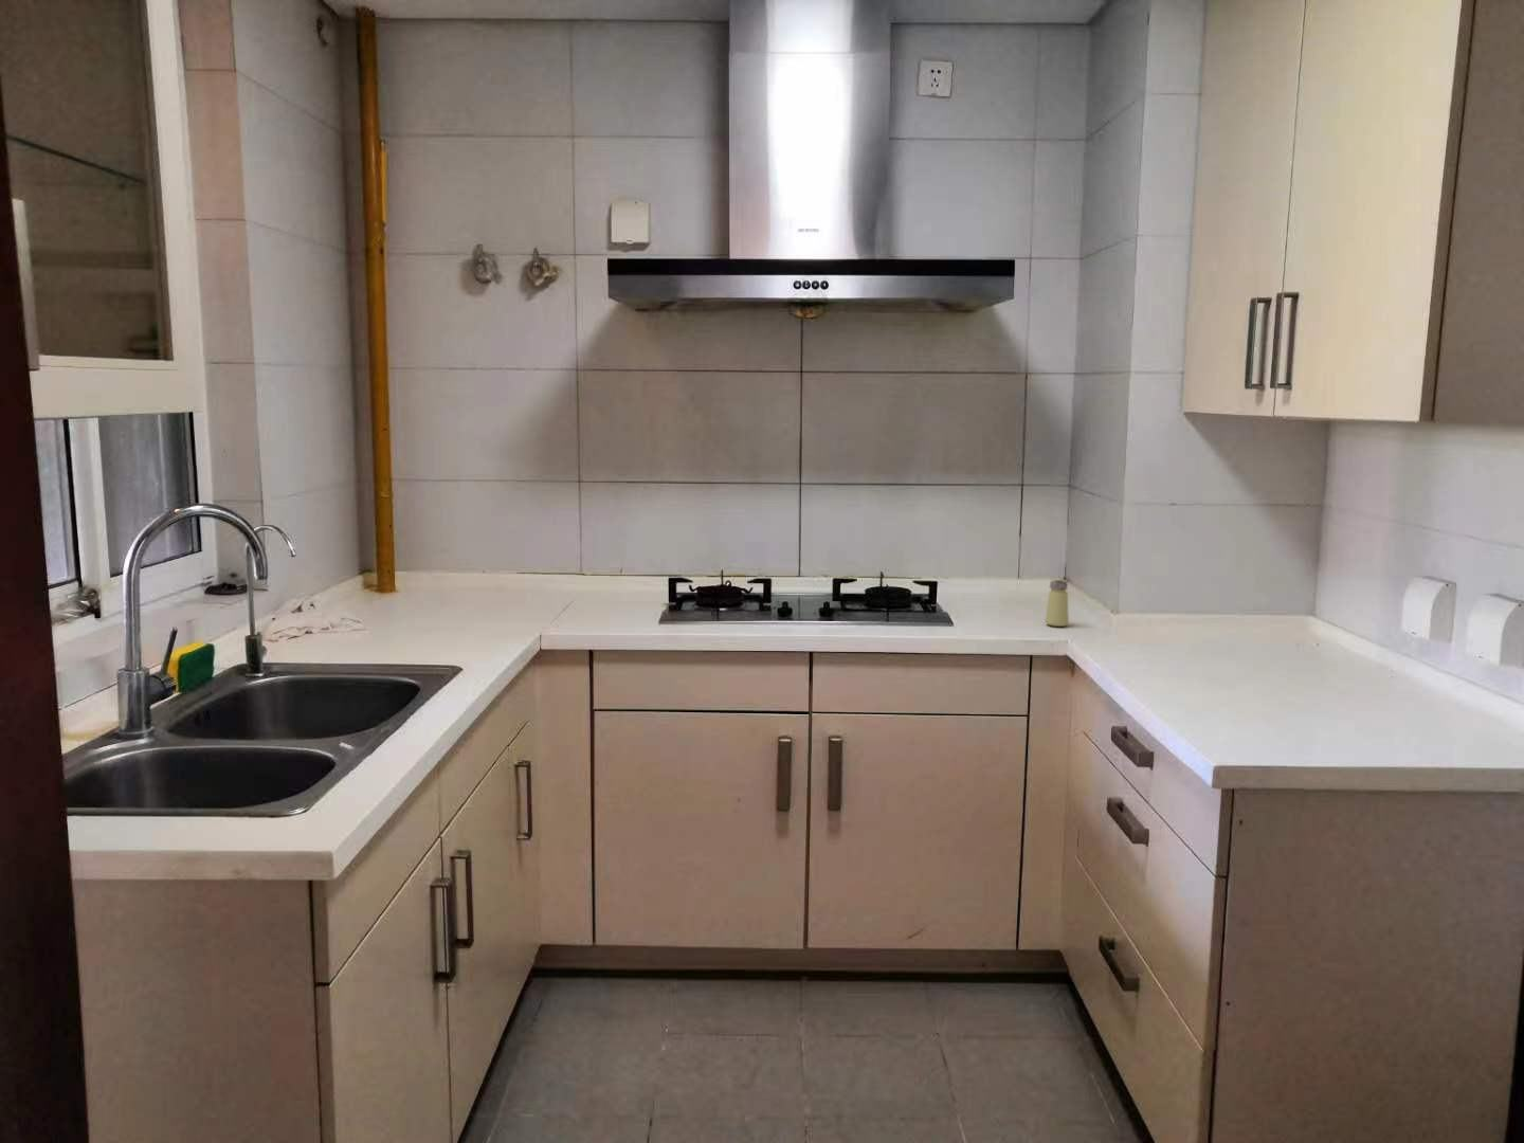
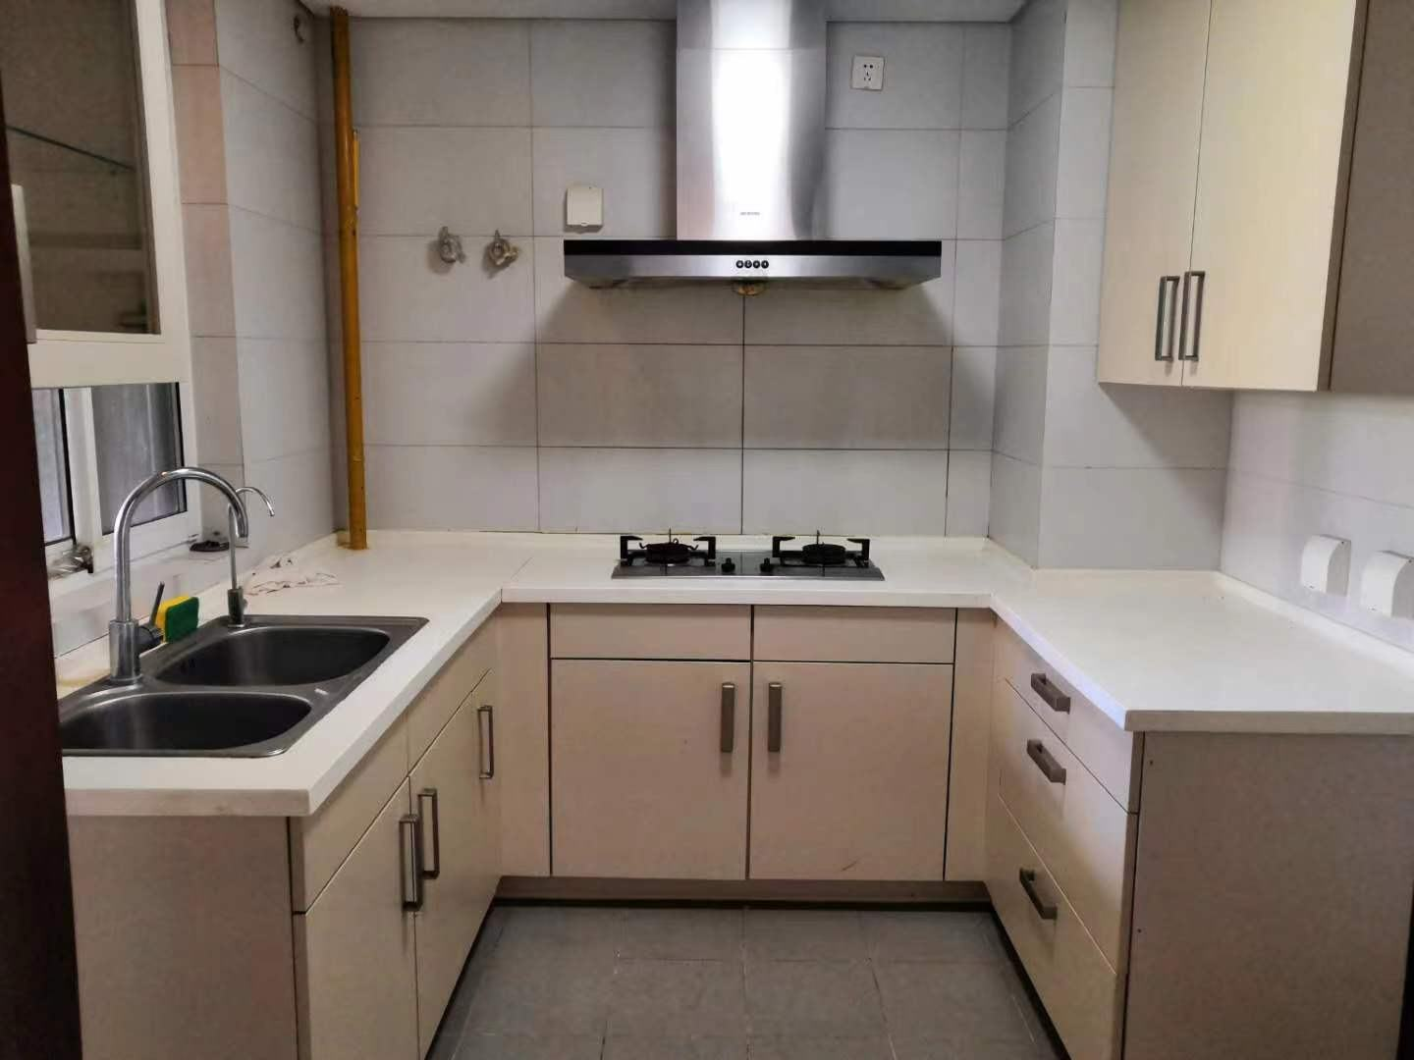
- saltshaker [1044,579,1070,628]
